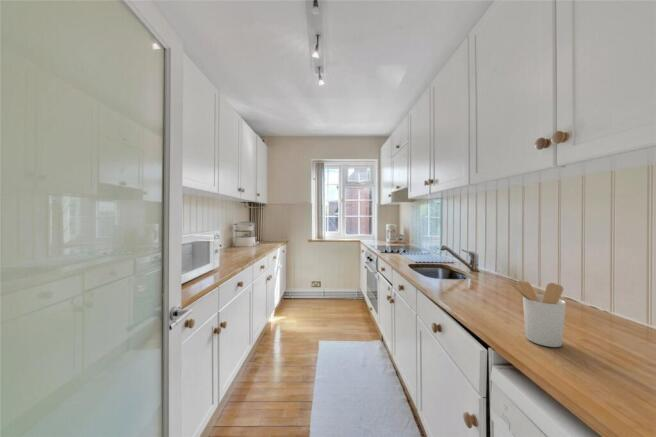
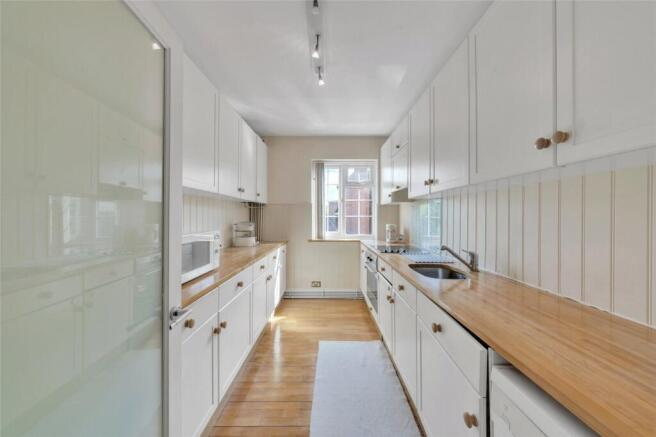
- utensil holder [506,278,567,348]
